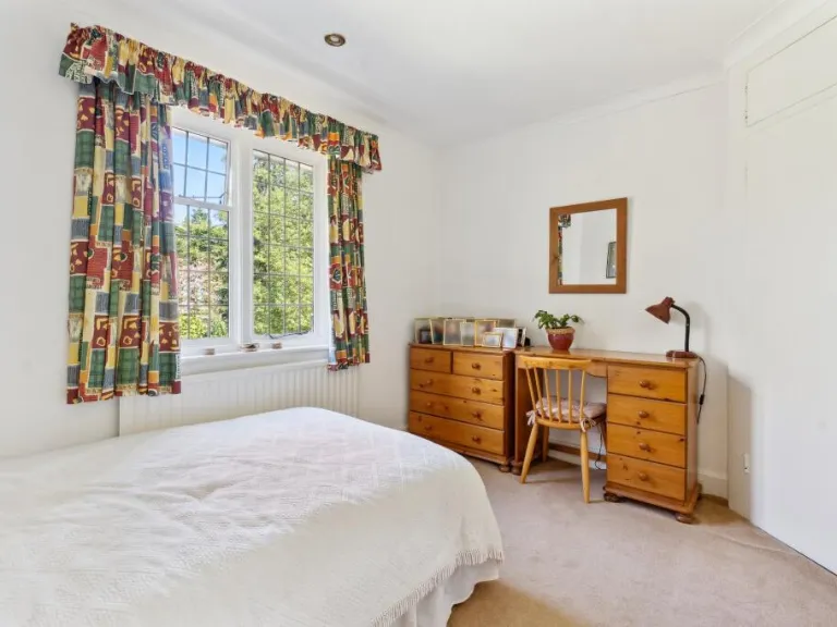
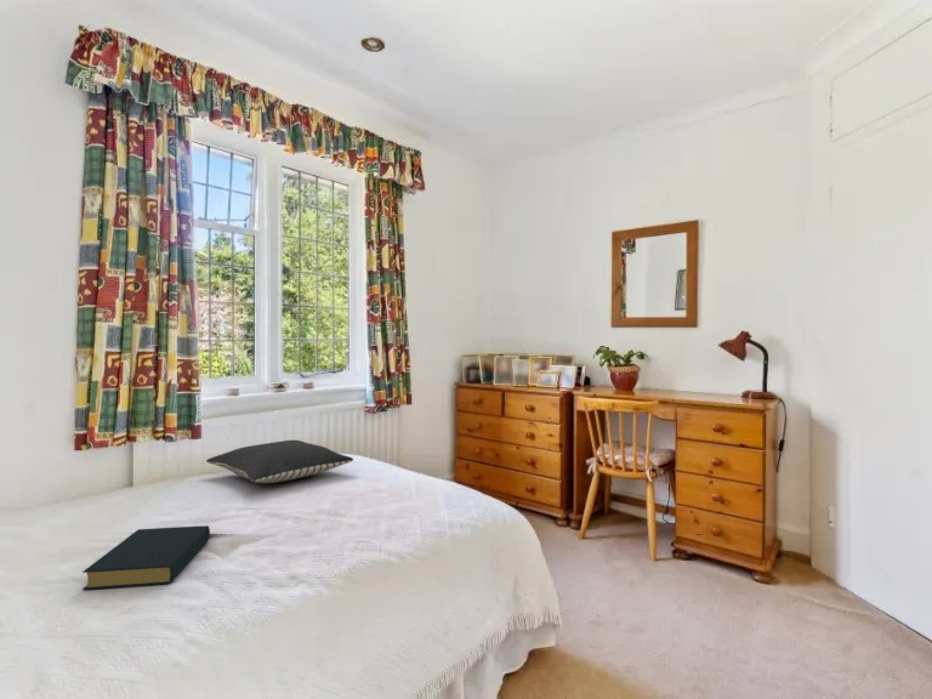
+ pillow [205,439,354,484]
+ hardback book [81,524,211,591]
